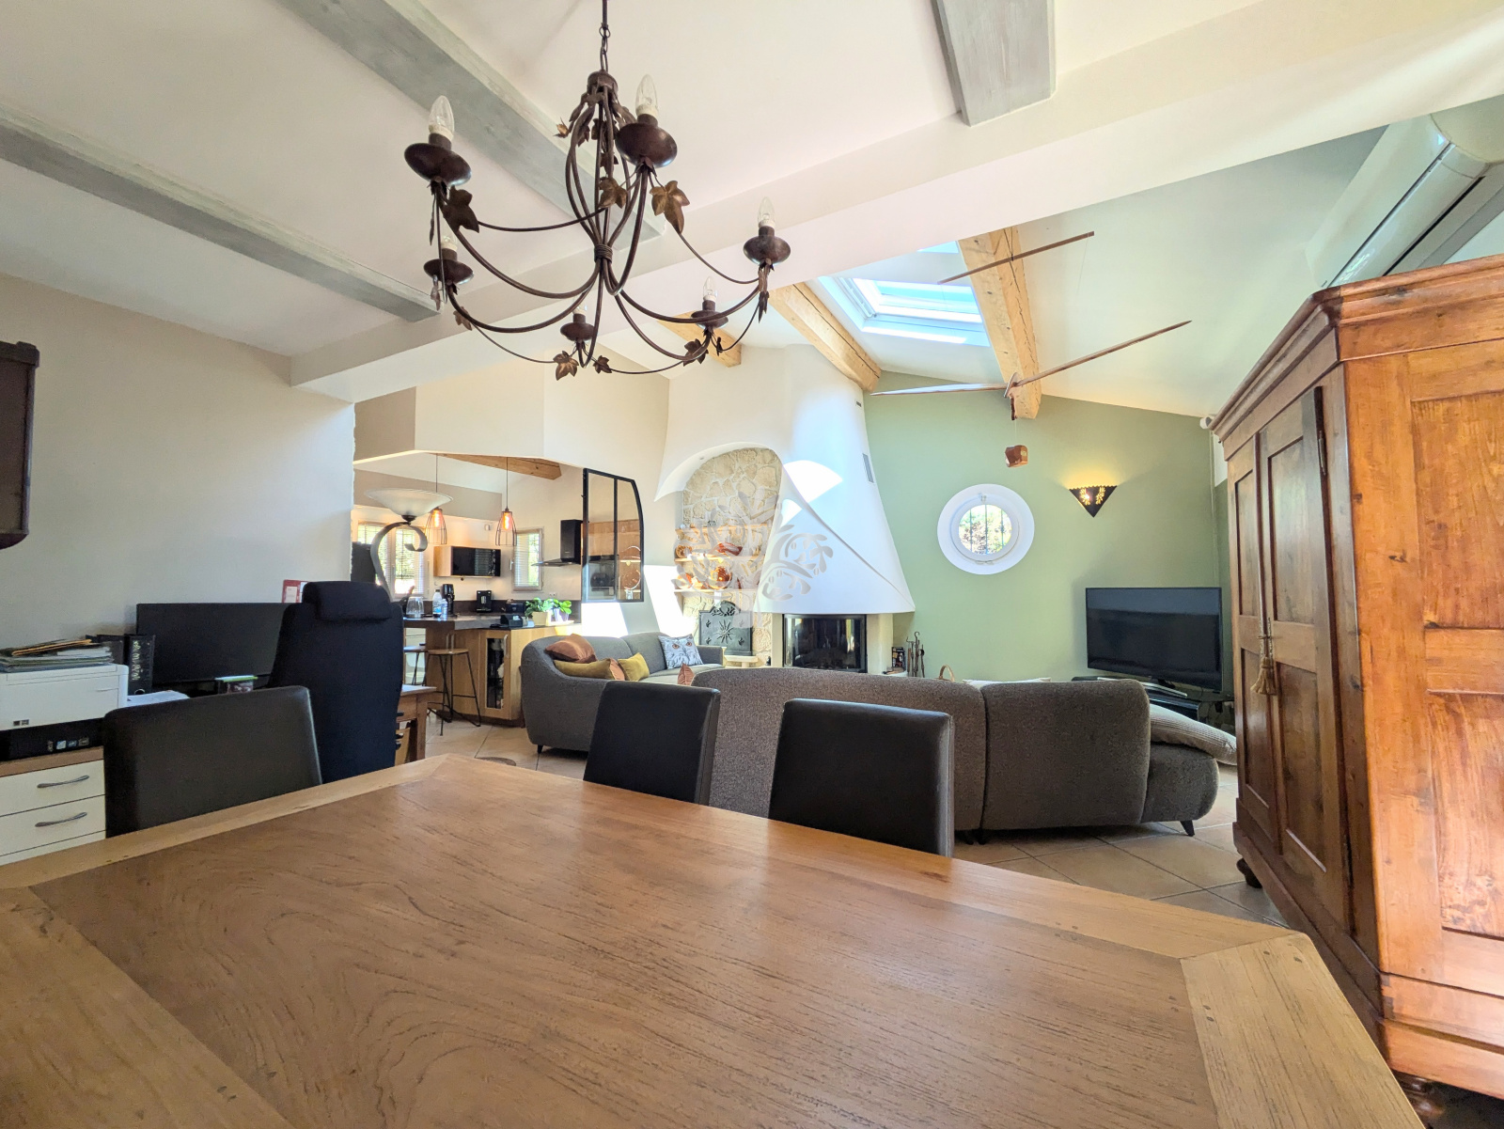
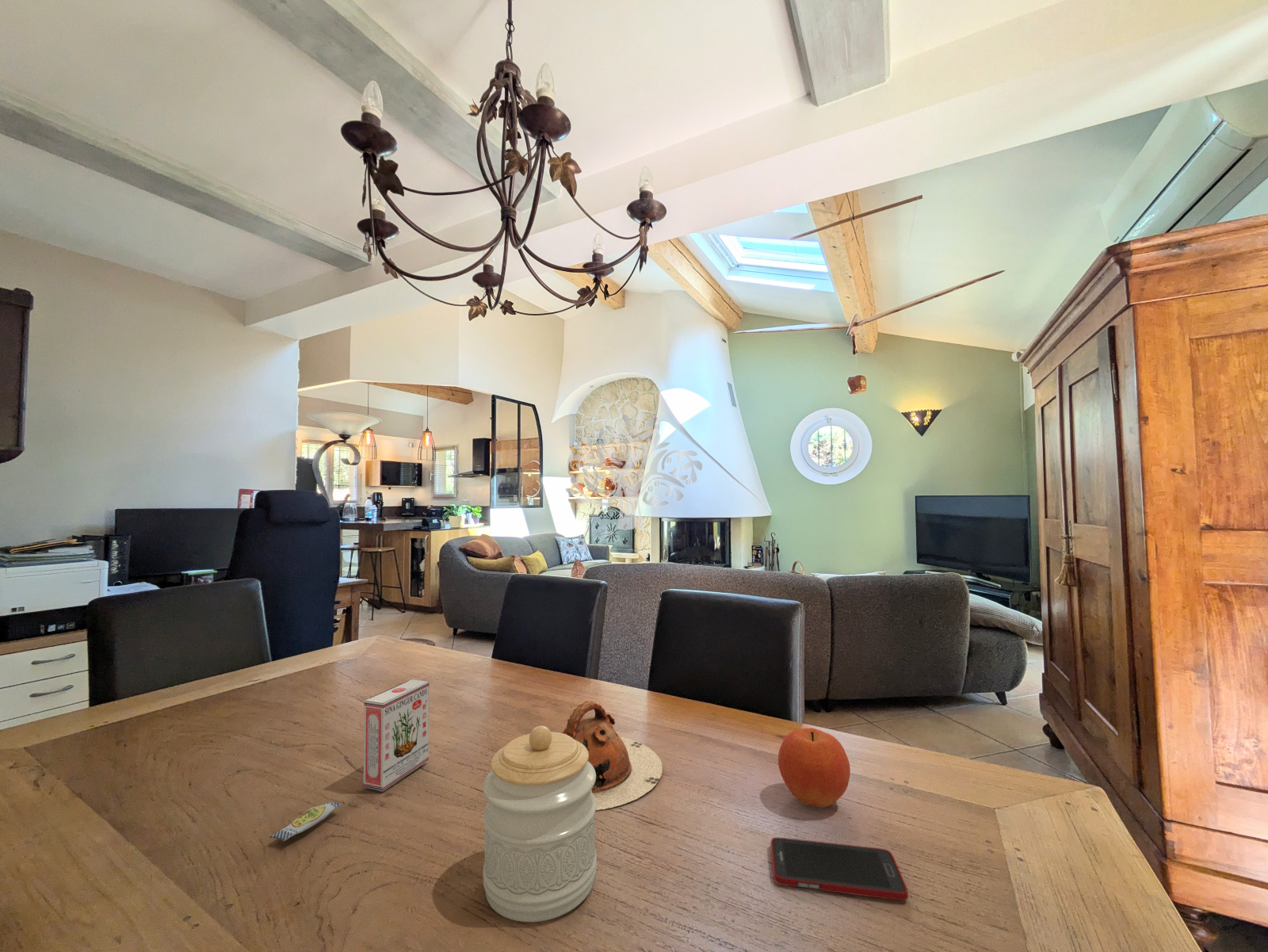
+ snack box [269,679,430,842]
+ cell phone [770,836,909,901]
+ teapot [561,701,663,811]
+ fruit [777,728,851,809]
+ jar [482,725,598,923]
